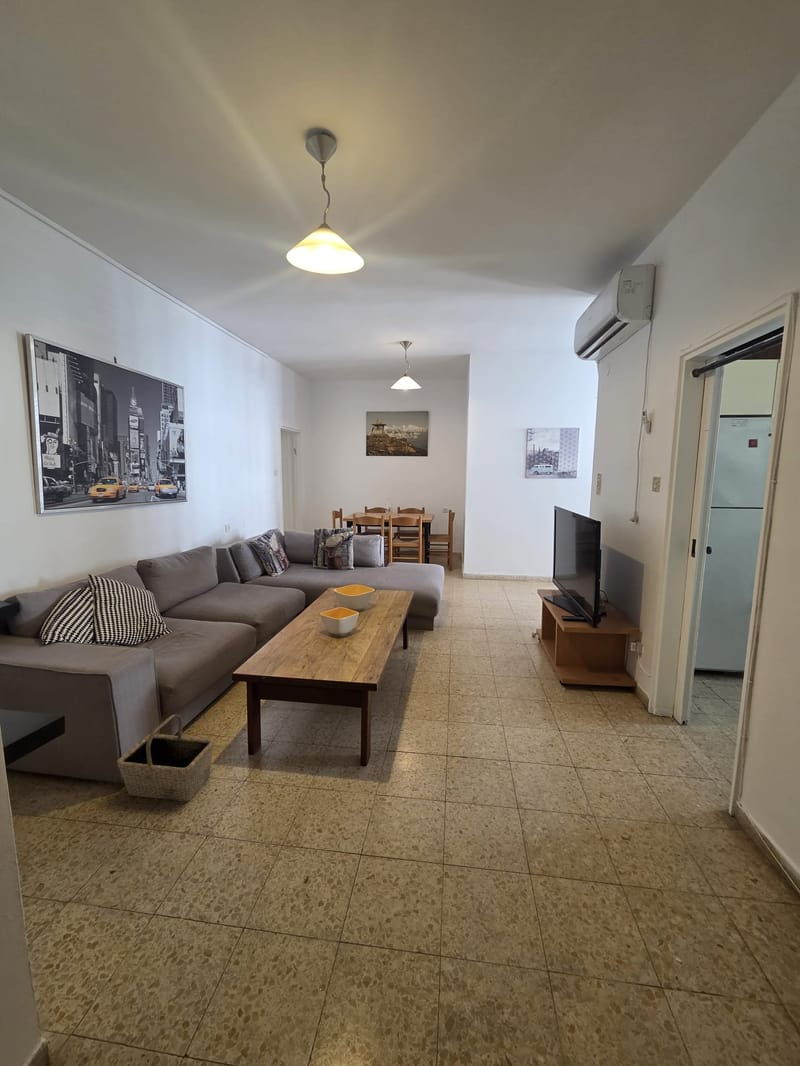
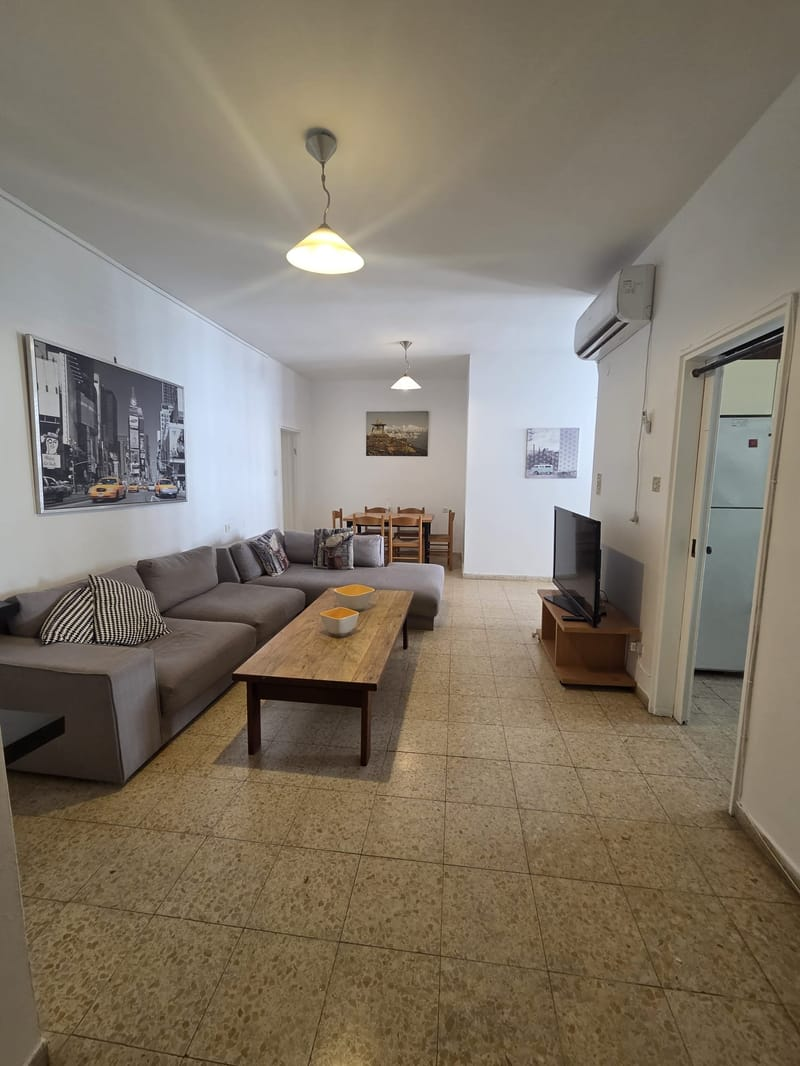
- basket [116,714,214,802]
